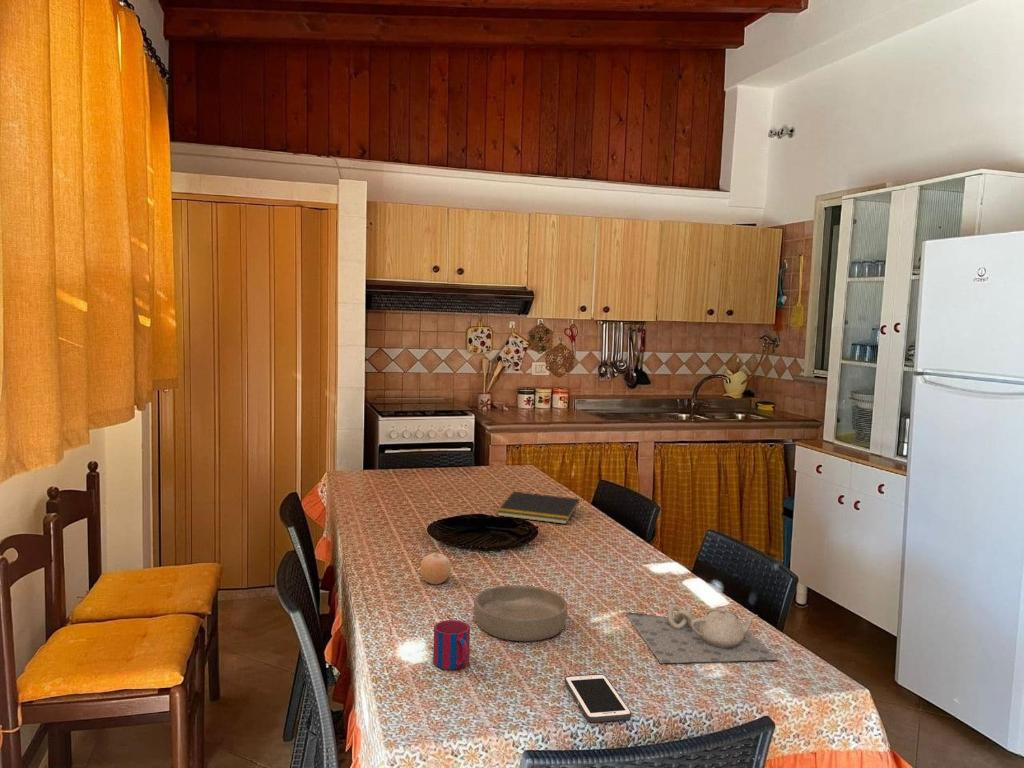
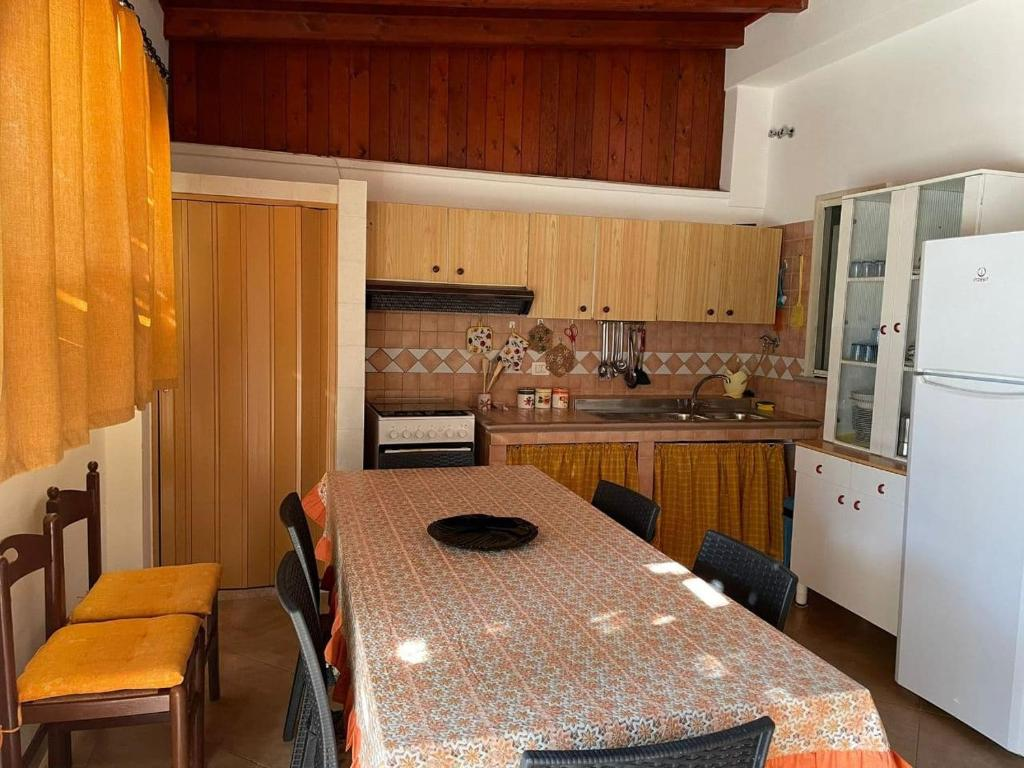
- cell phone [564,673,632,723]
- mug [432,619,471,671]
- fruit [420,548,452,585]
- bowl [473,584,568,642]
- notepad [496,491,580,525]
- teapot [624,604,780,664]
